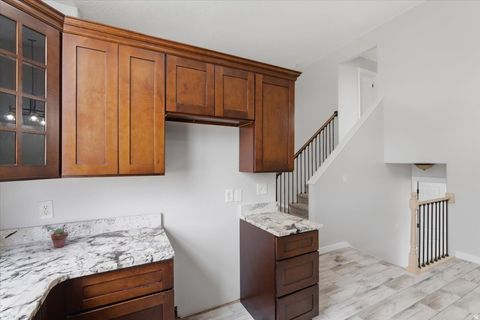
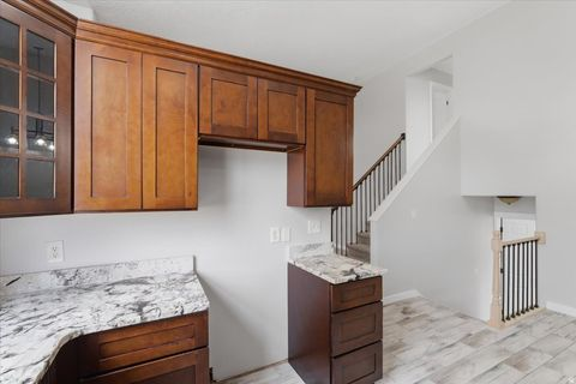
- potted succulent [50,227,69,249]
